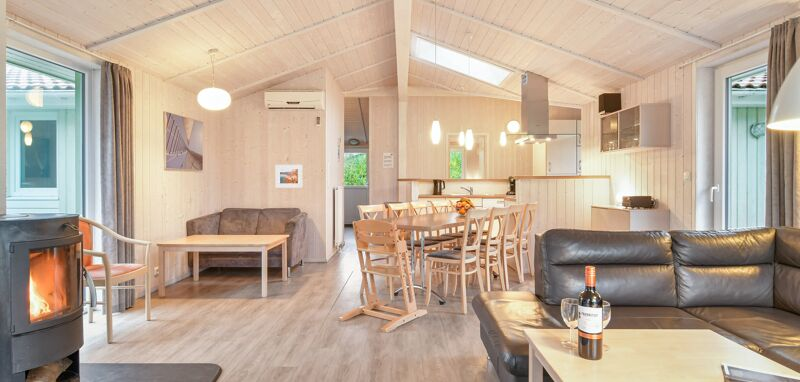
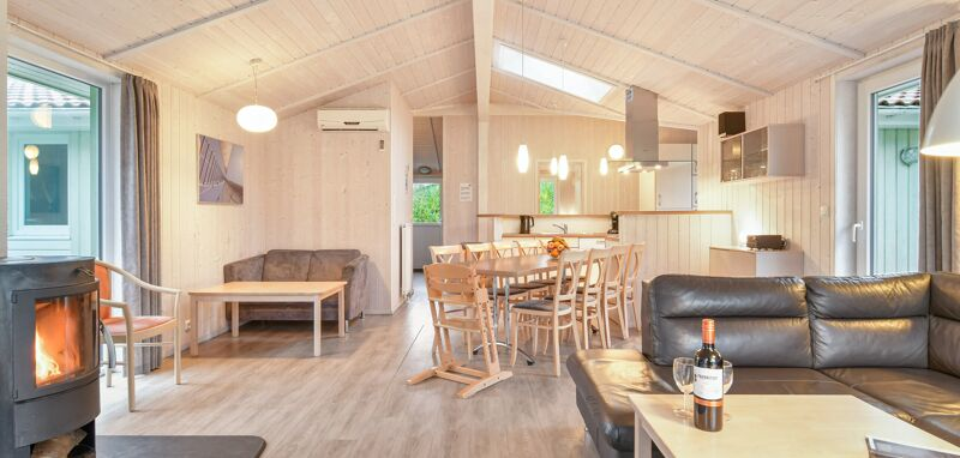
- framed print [275,164,303,189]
